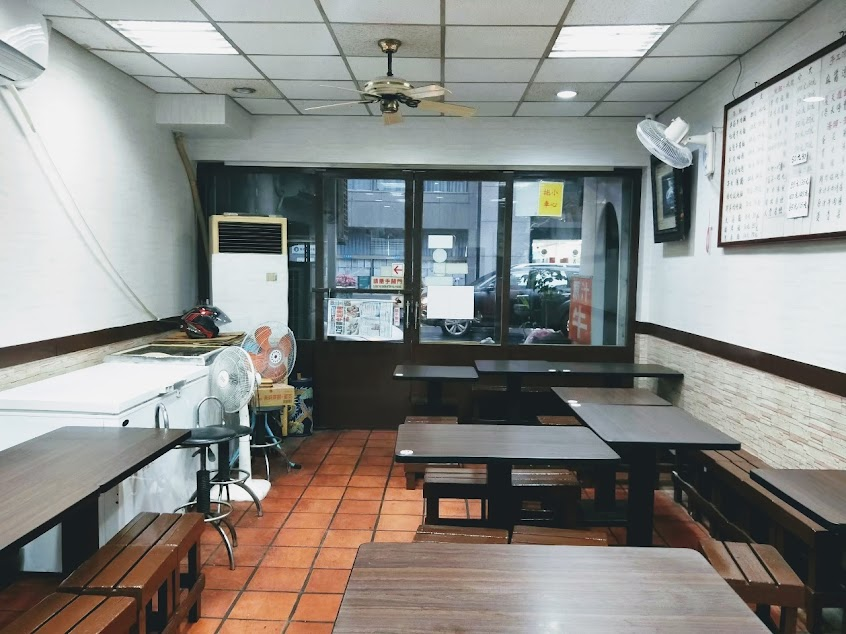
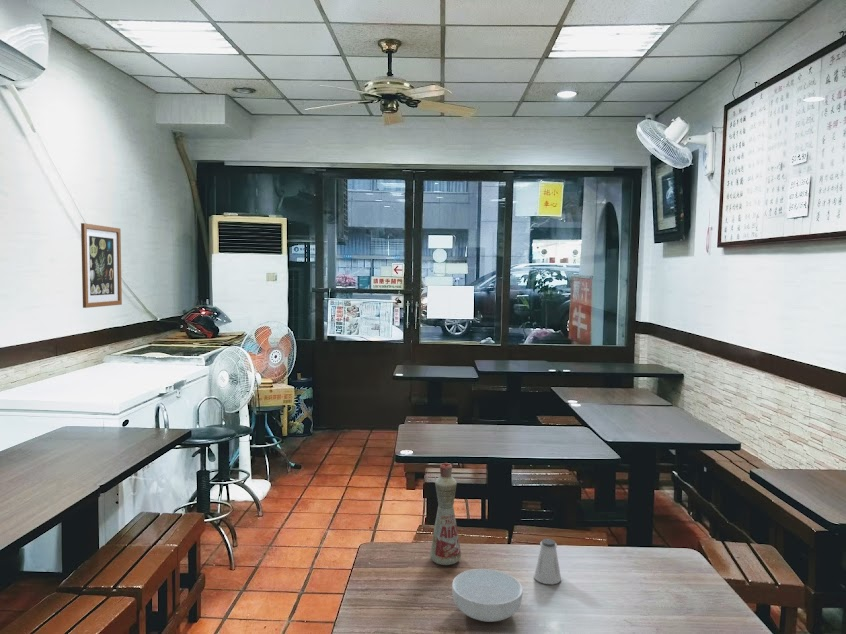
+ saltshaker [533,538,562,585]
+ bottle [429,462,462,566]
+ wall art [80,222,123,309]
+ cereal bowl [451,568,524,623]
